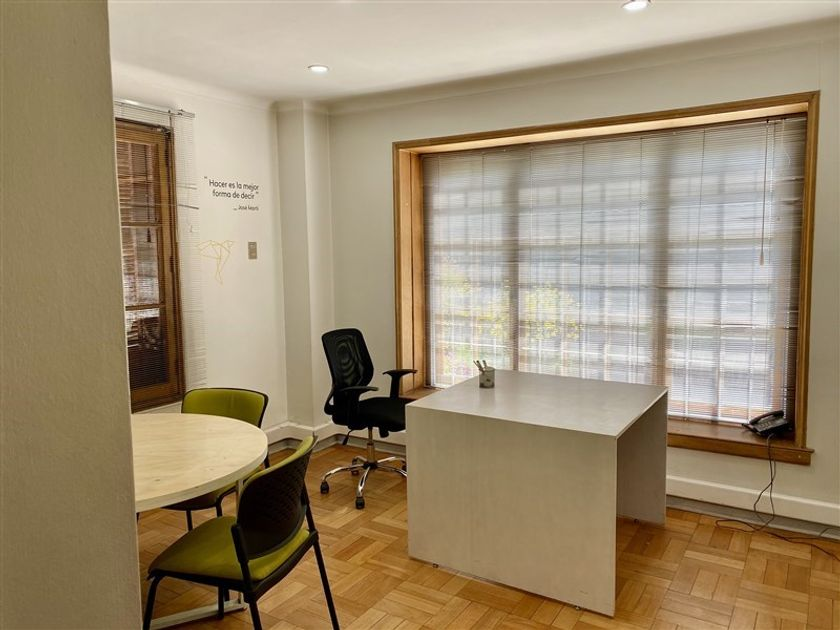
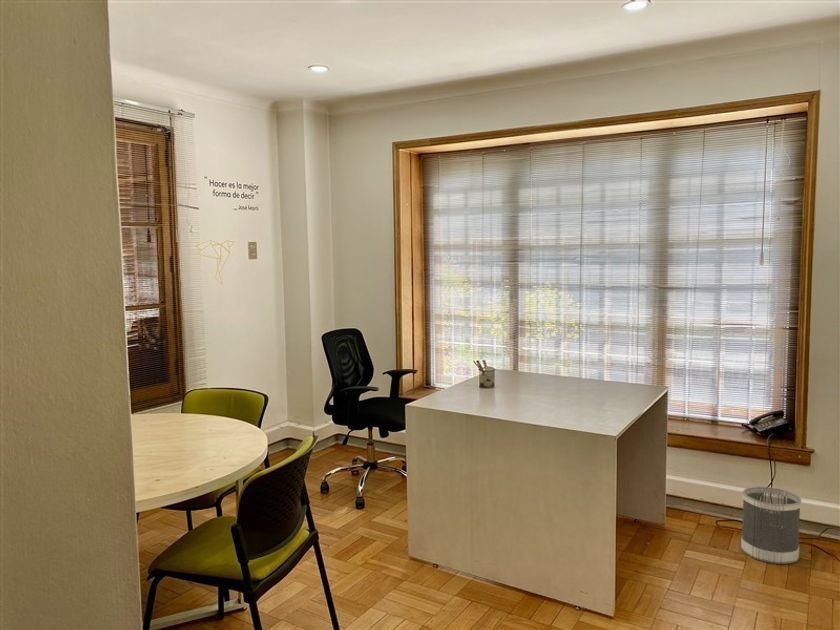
+ wastebasket [740,486,802,565]
